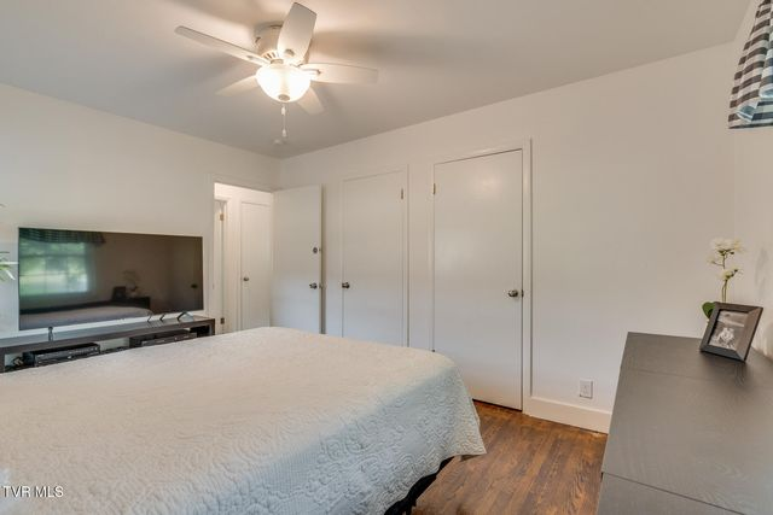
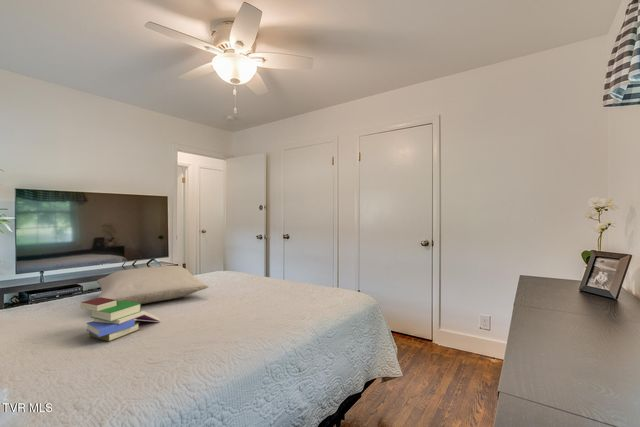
+ pillow [96,265,210,305]
+ book [79,297,161,342]
